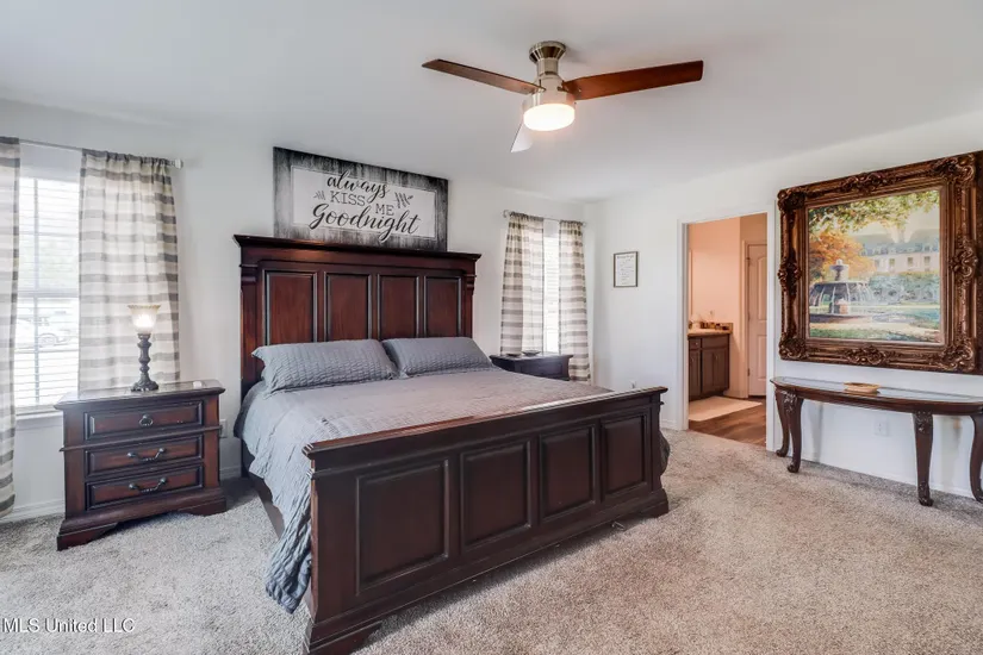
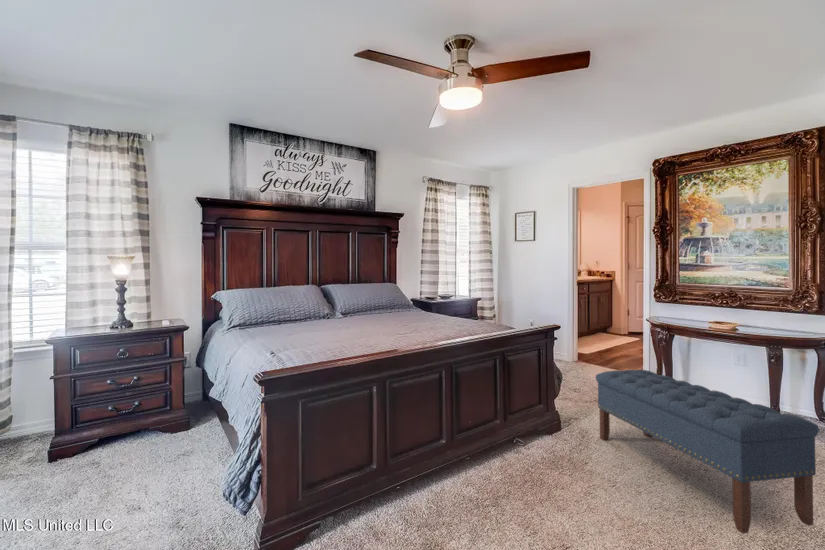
+ bench [595,369,820,535]
